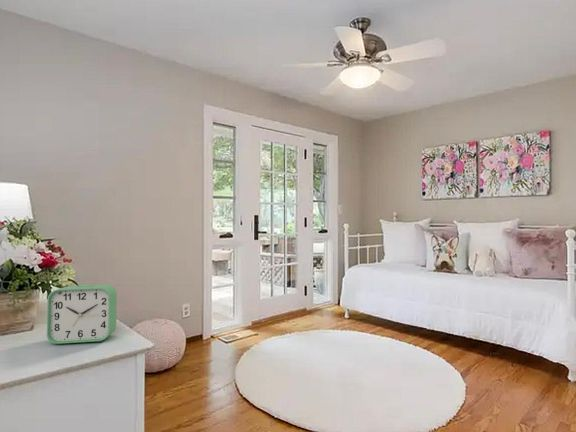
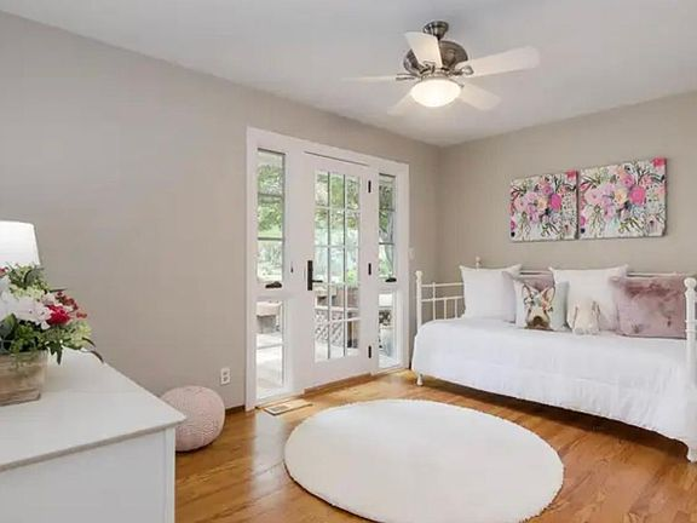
- alarm clock [46,284,118,345]
